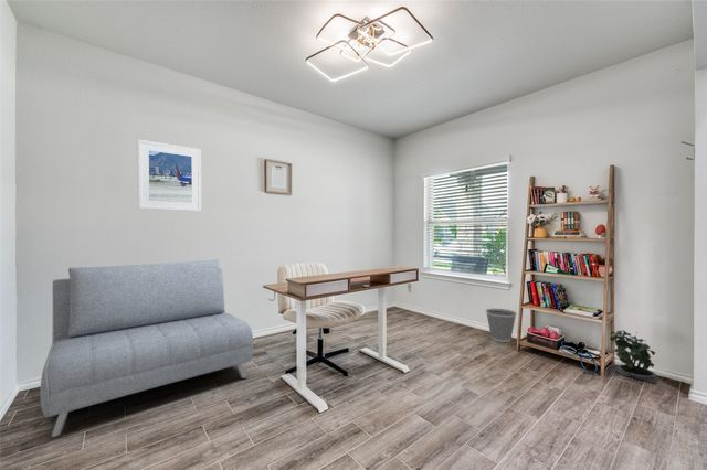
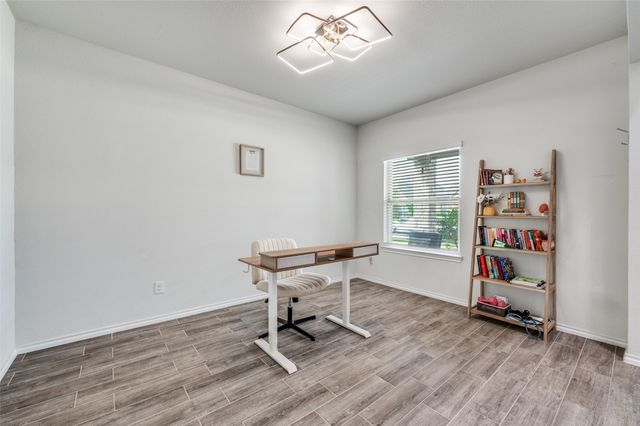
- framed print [137,139,202,213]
- wastebasket [485,308,518,343]
- potted plant [609,330,658,385]
- sofa [39,258,254,438]
